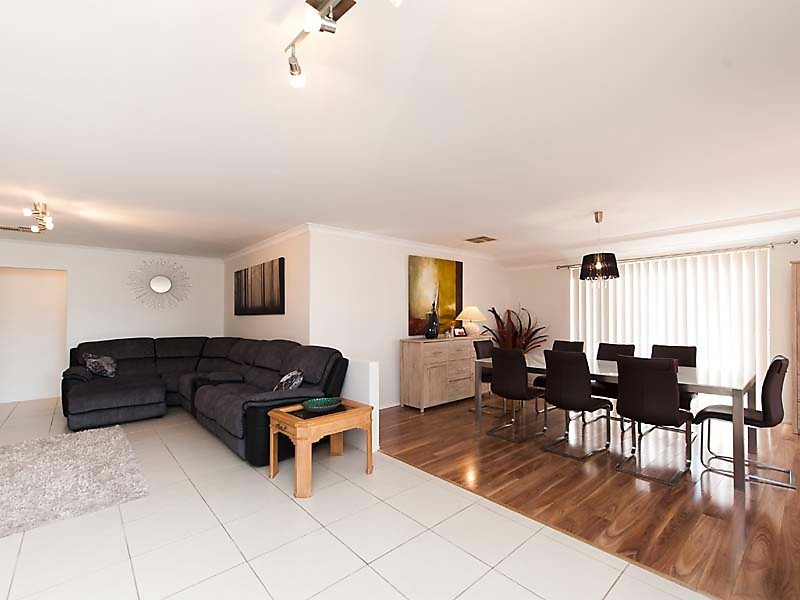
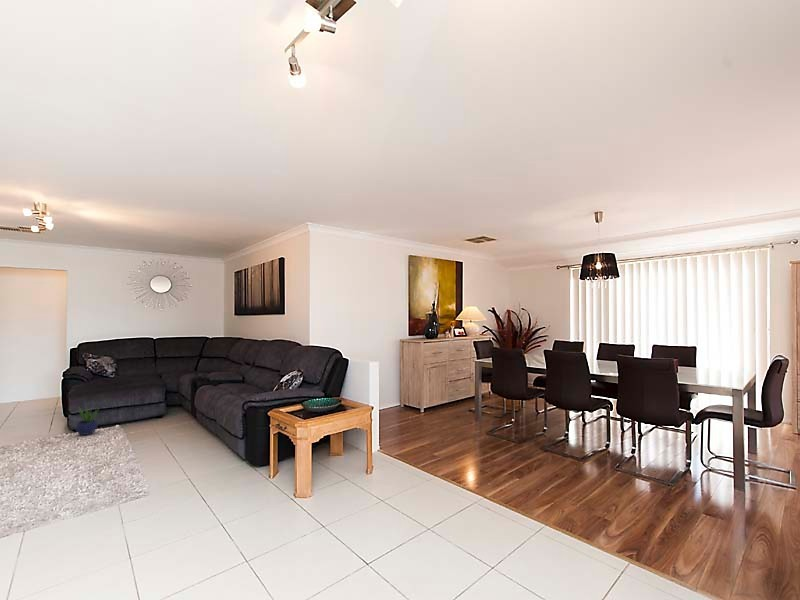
+ potted plant [75,405,100,436]
